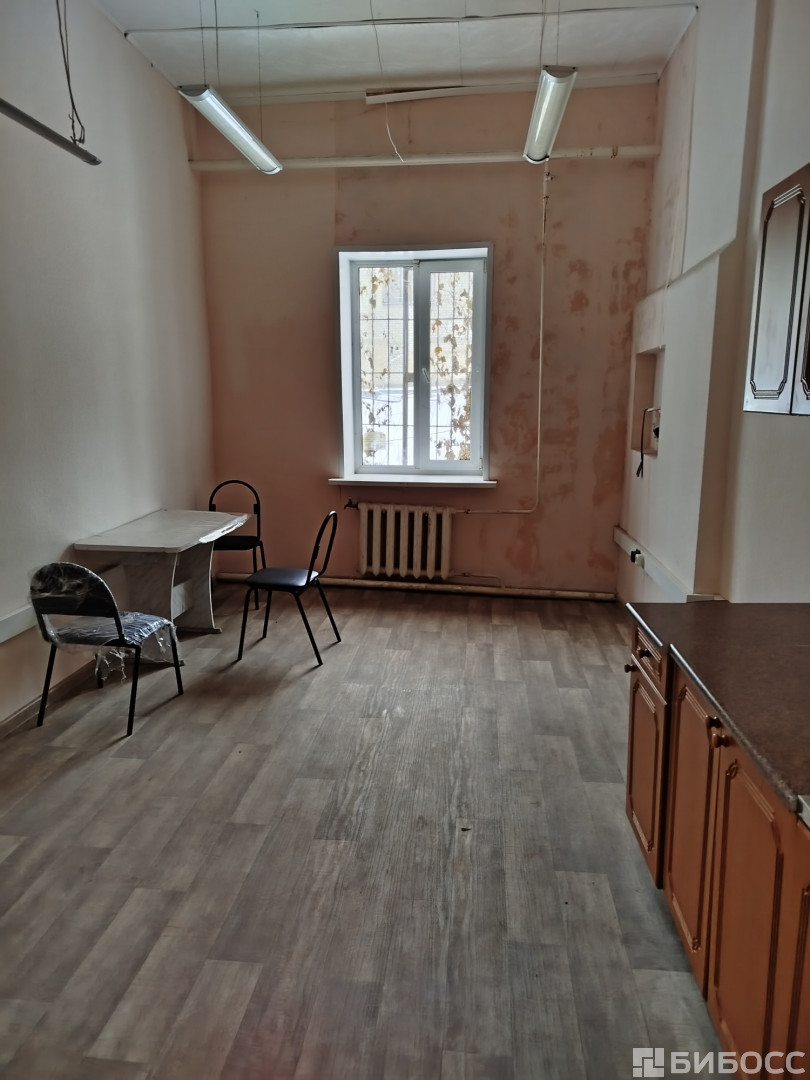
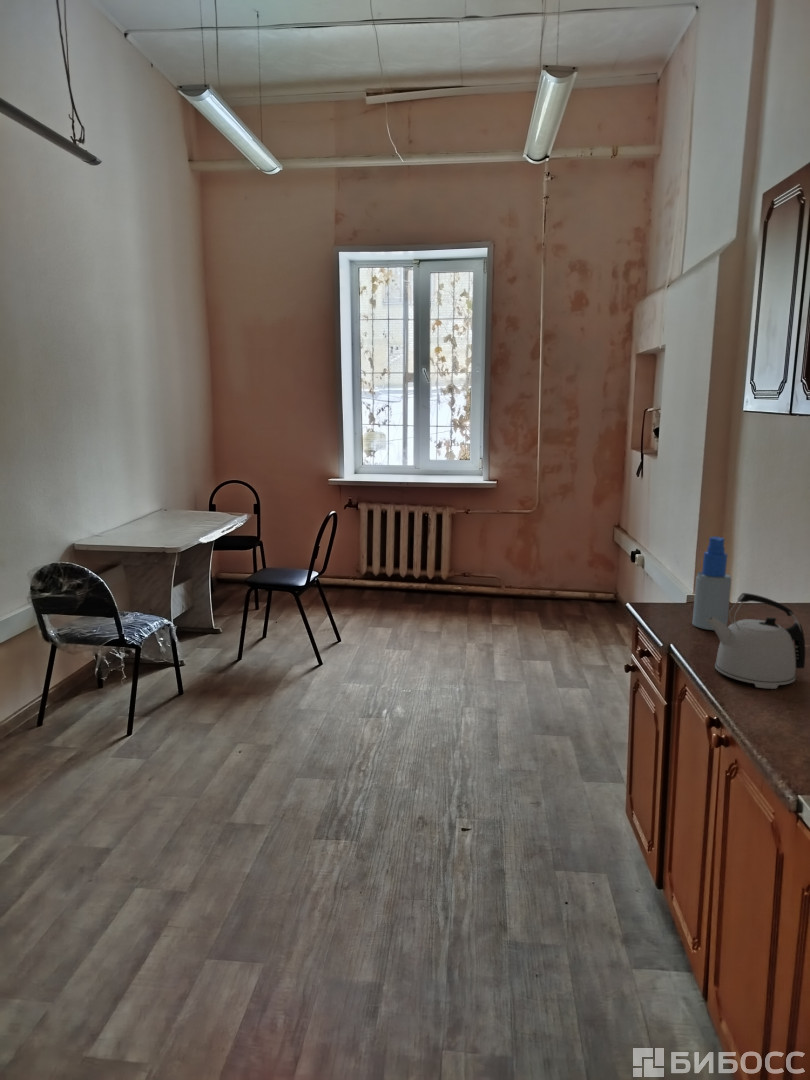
+ kettle [706,592,806,690]
+ spray bottle [691,535,732,631]
